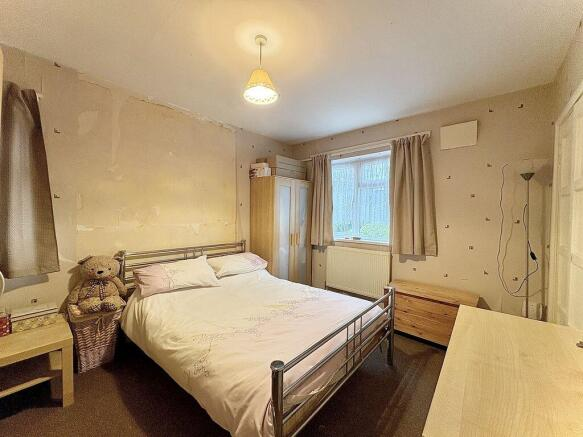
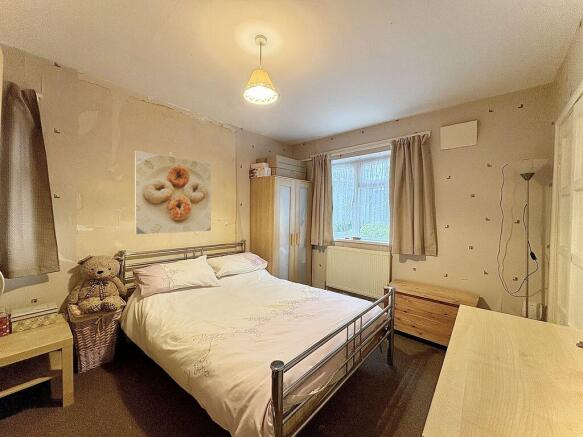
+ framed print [134,150,212,235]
